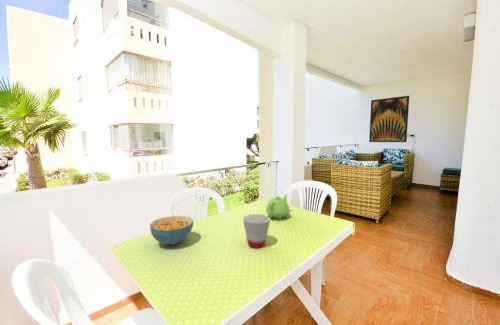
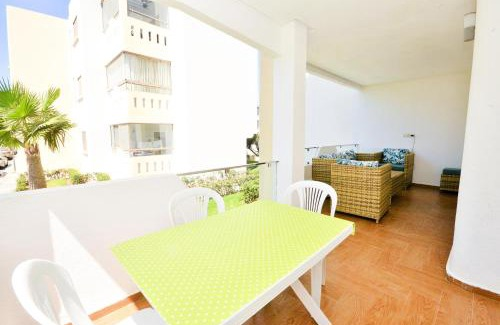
- teakettle [265,193,291,221]
- cereal bowl [149,215,194,246]
- wall art [368,95,410,143]
- cup [242,213,271,249]
